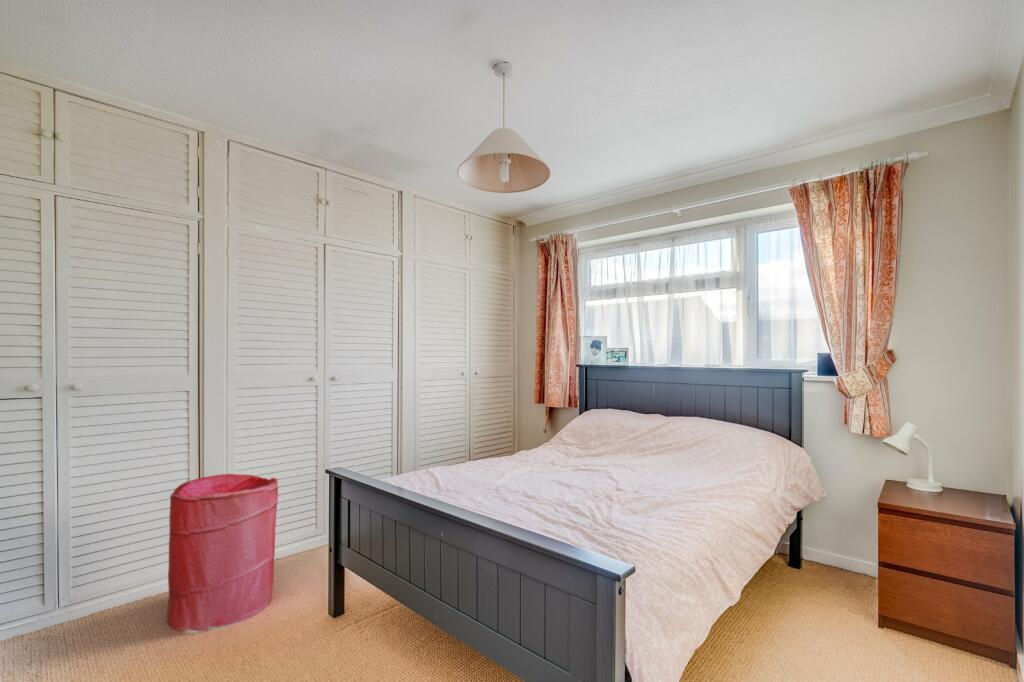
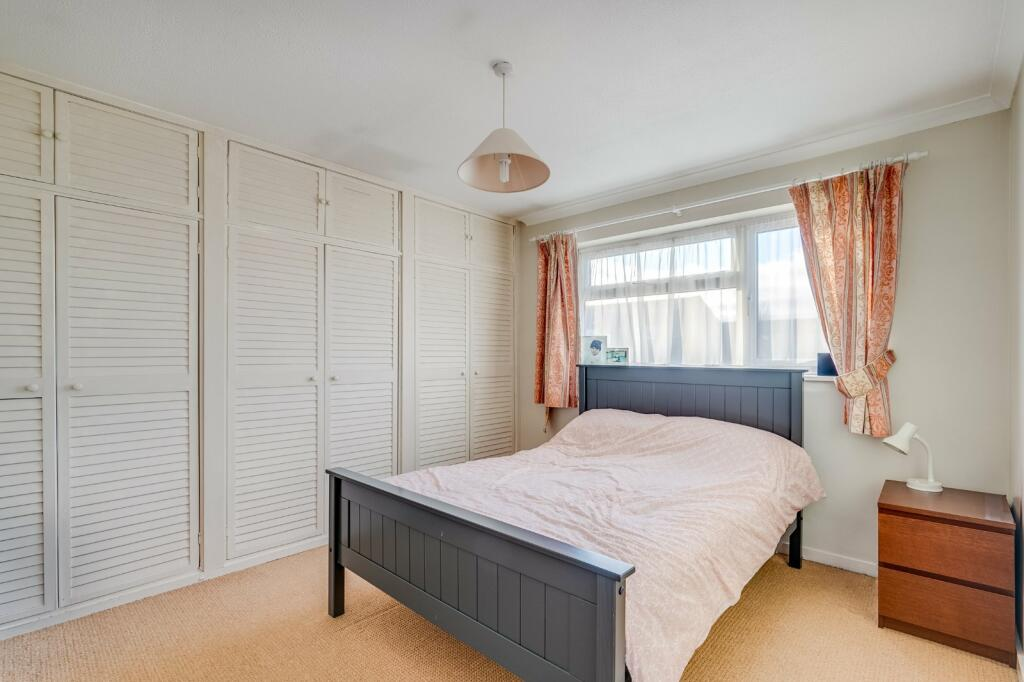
- laundry hamper [166,473,279,634]
